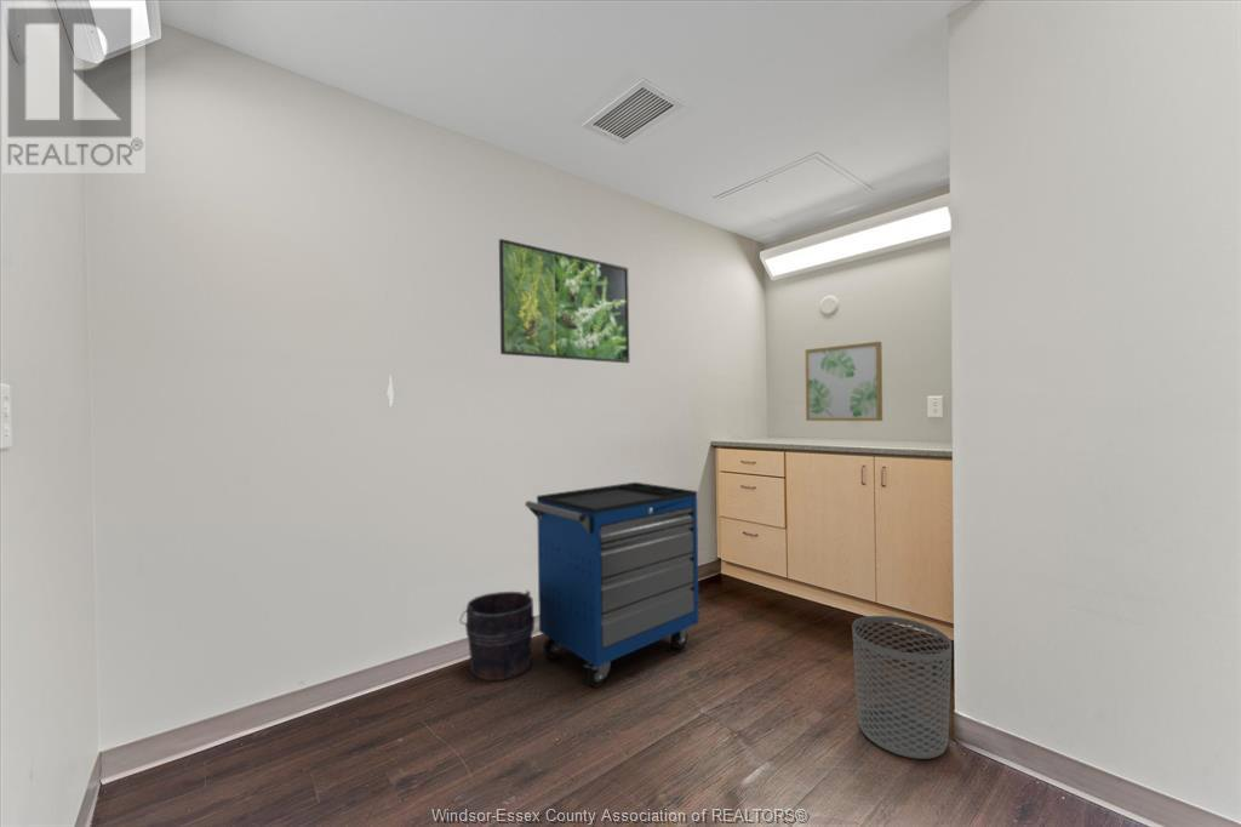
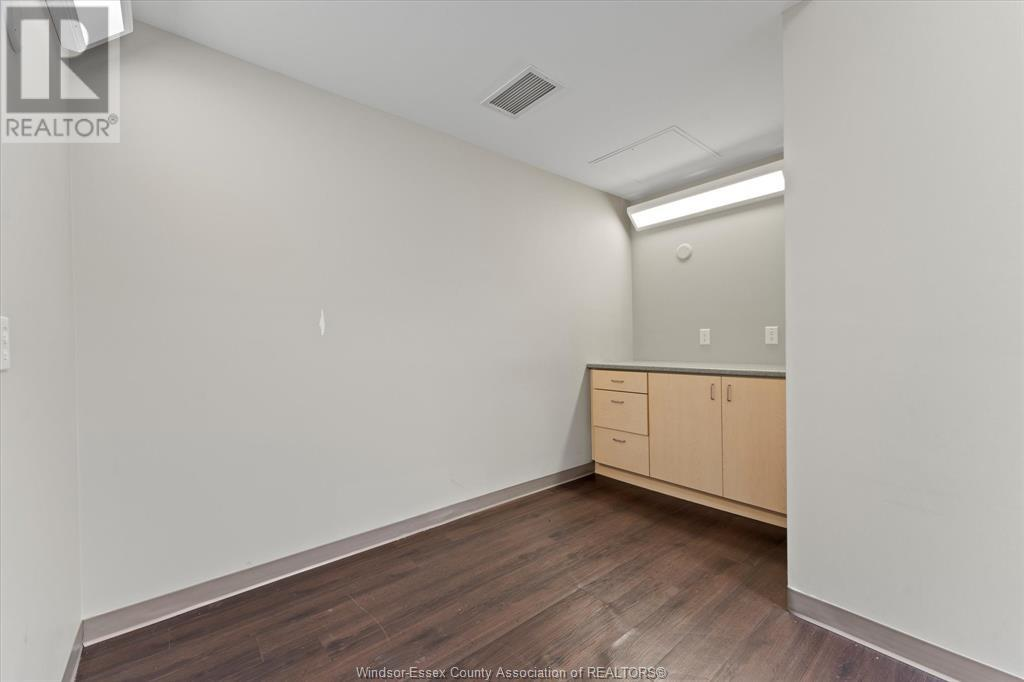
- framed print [498,238,630,364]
- bucket [459,589,536,683]
- wall art [805,341,883,422]
- waste bin [851,615,953,760]
- storage cabinet [524,481,700,689]
